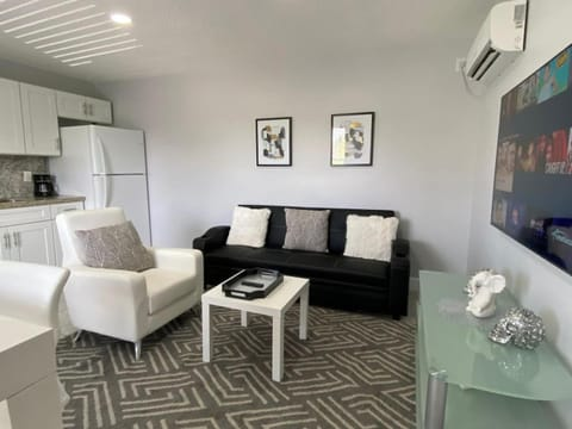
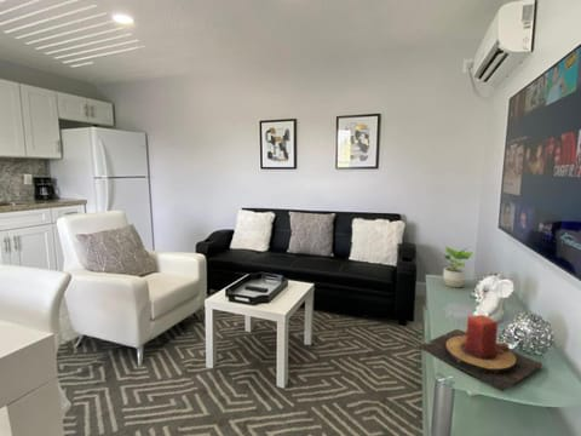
+ candle [418,314,543,392]
+ potted plant [438,246,474,288]
